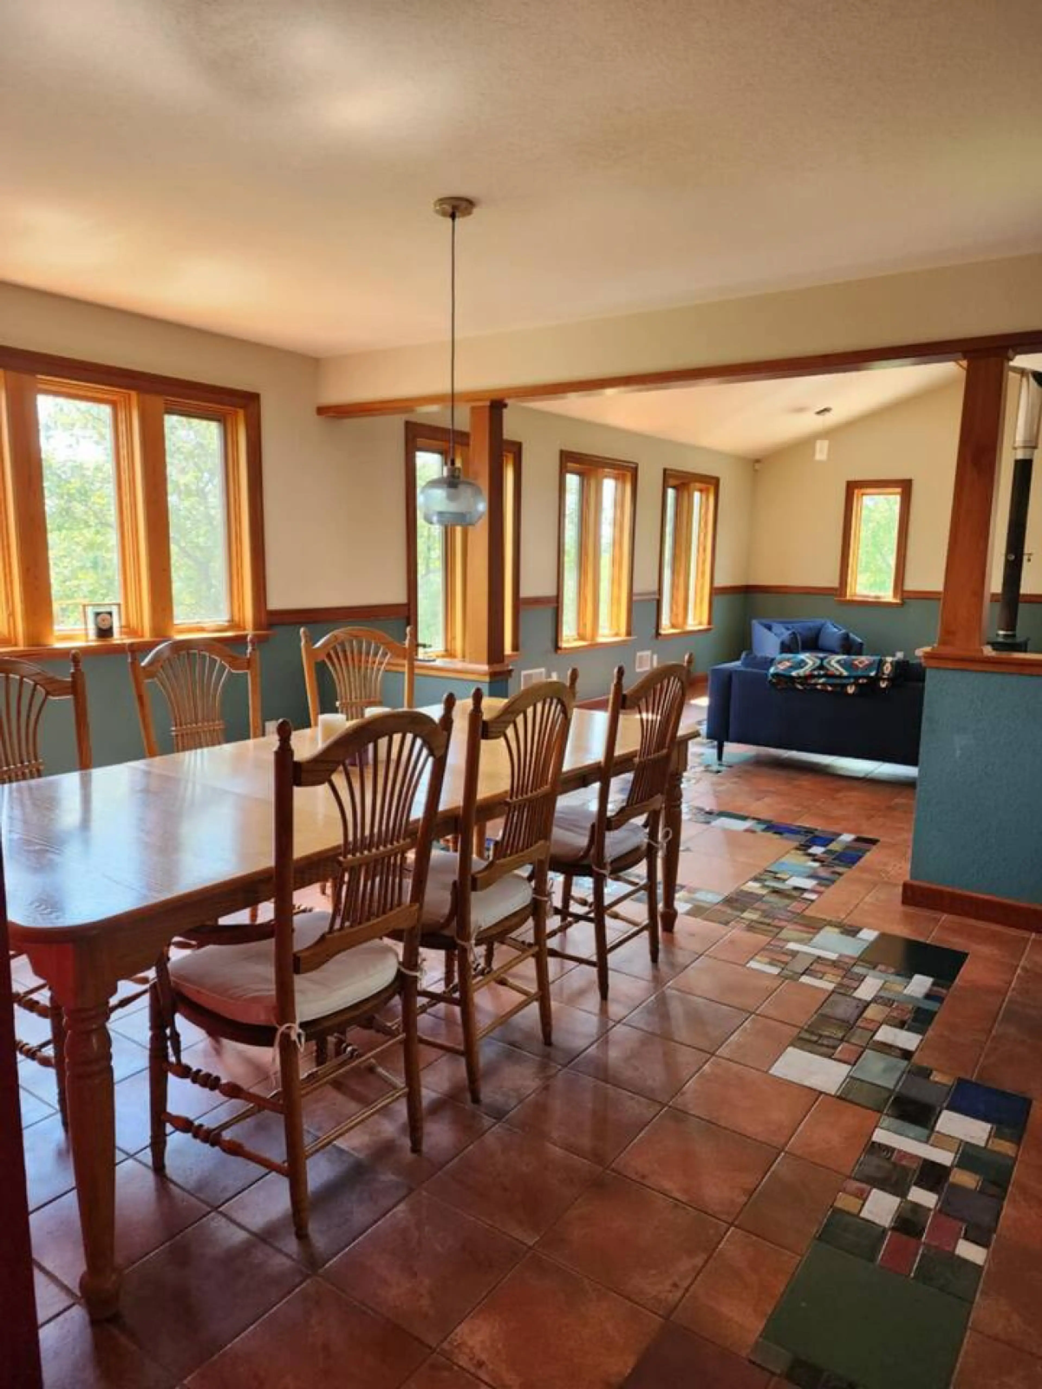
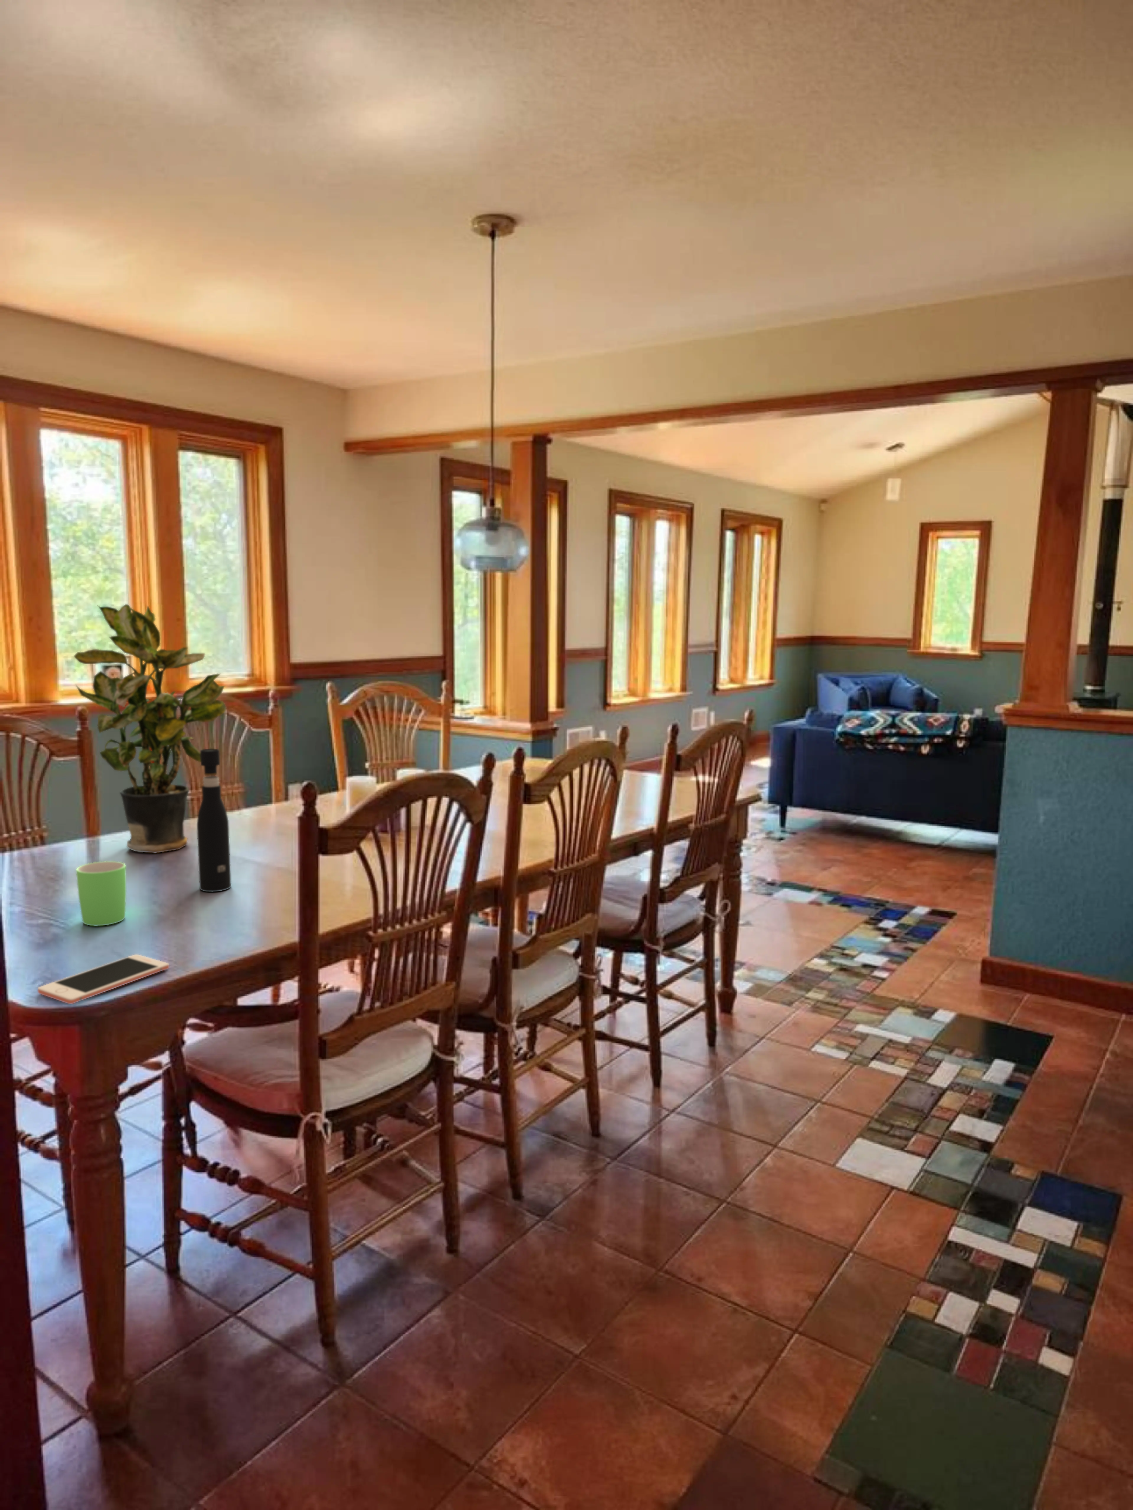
+ cell phone [37,954,170,1004]
+ potted plant [74,603,226,853]
+ pepper grinder [196,748,232,892]
+ mug [76,860,126,927]
